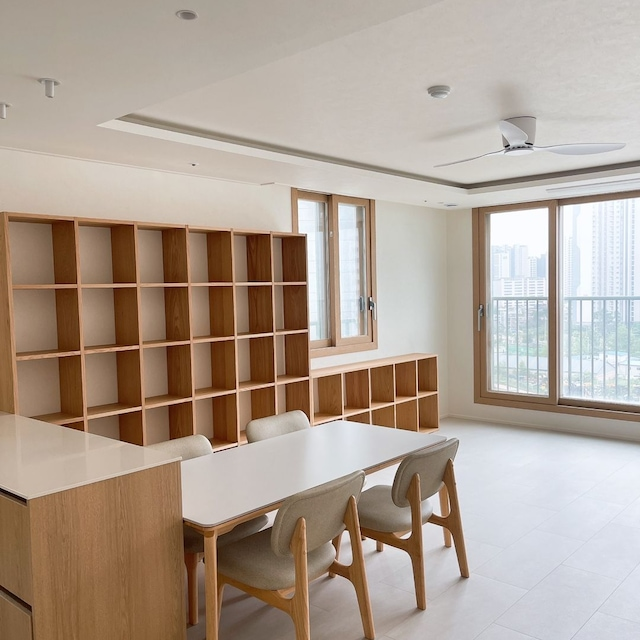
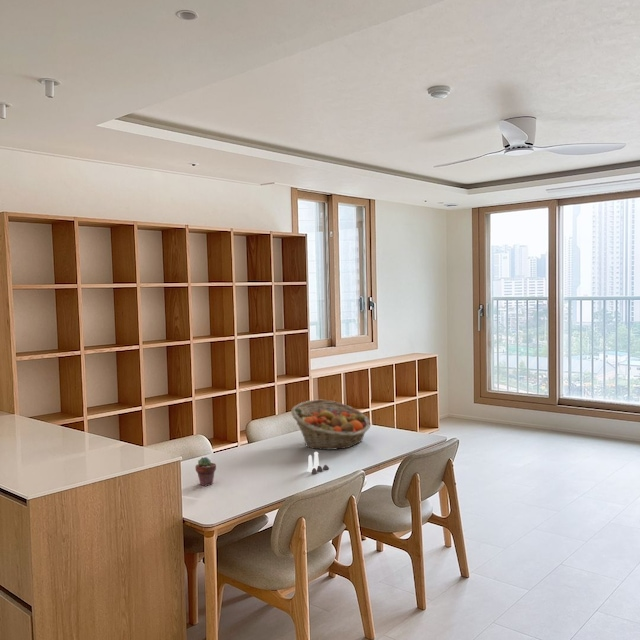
+ fruit basket [290,399,372,451]
+ potted succulent [195,456,217,487]
+ salt and pepper shaker set [306,451,330,476]
